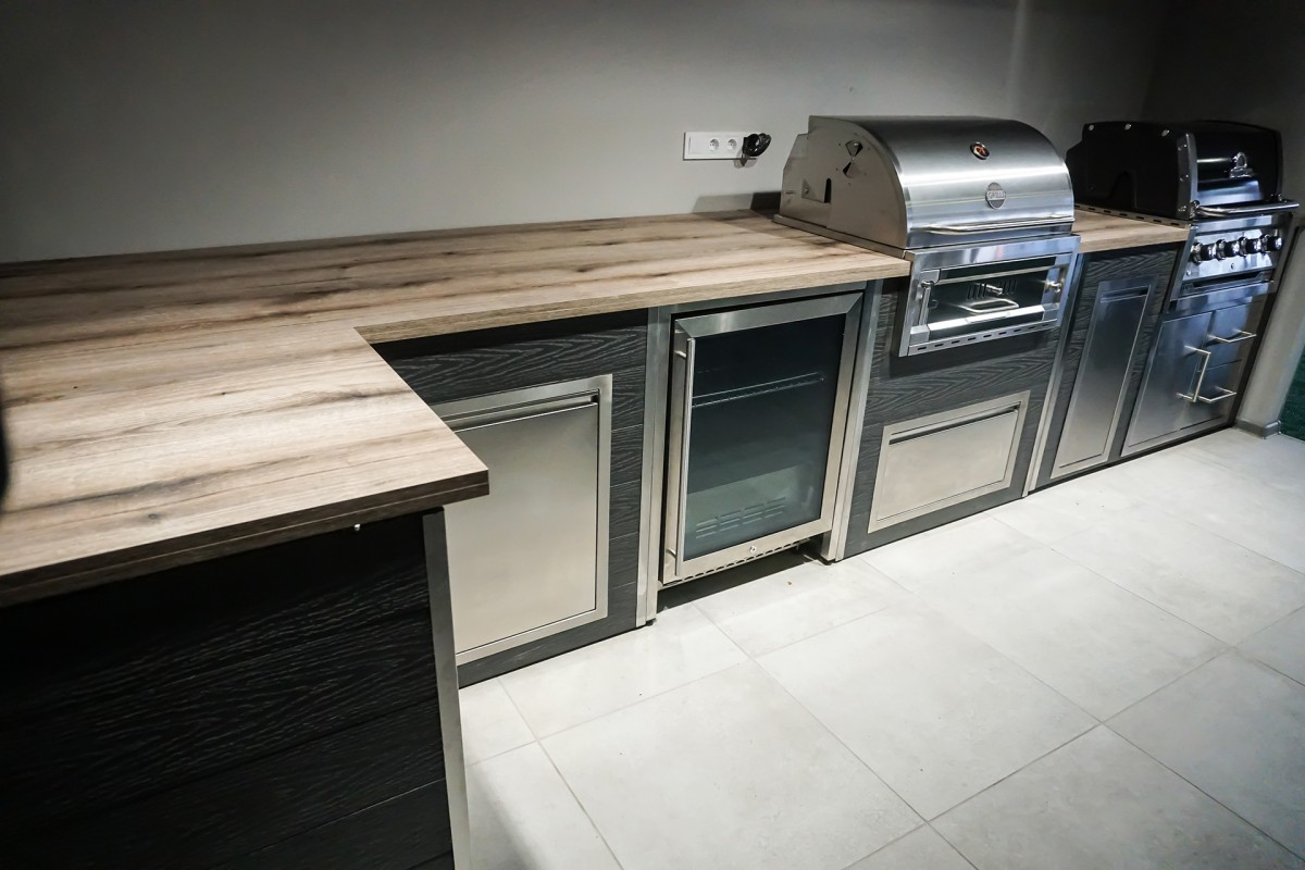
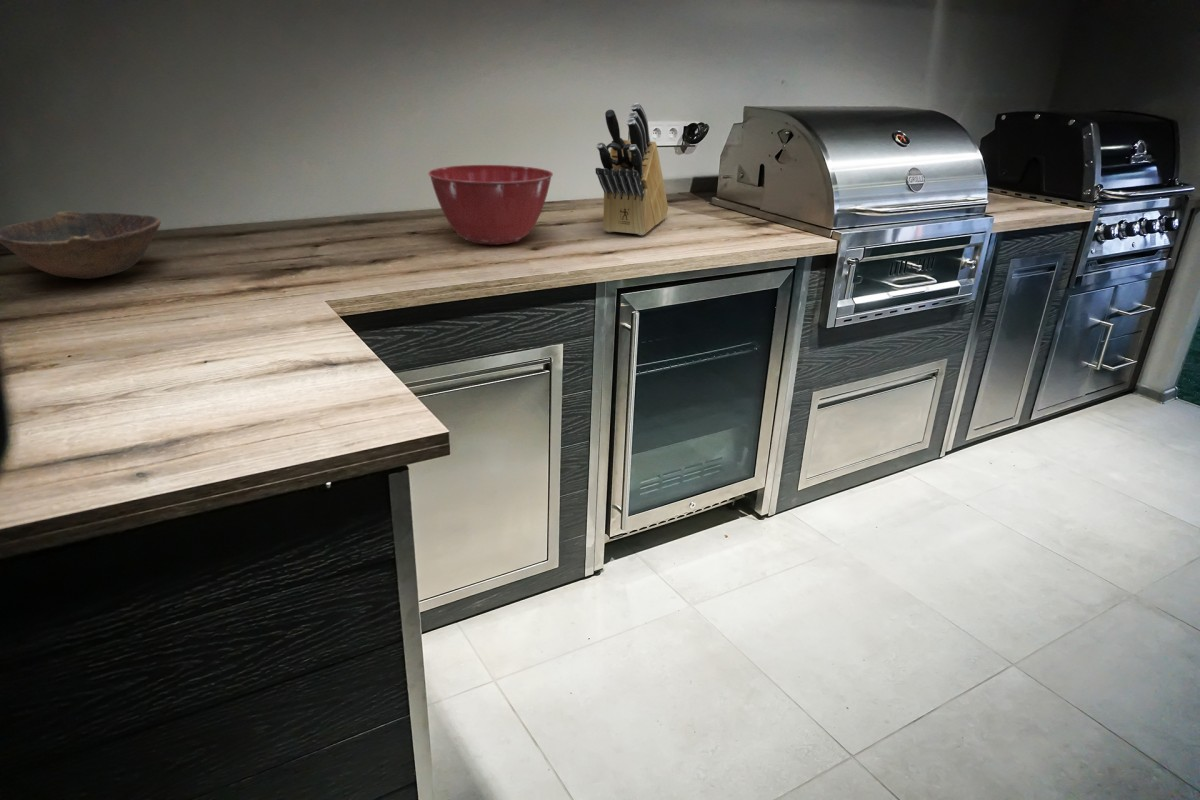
+ knife block [595,102,669,236]
+ bowl [0,210,162,280]
+ mixing bowl [427,164,554,245]
